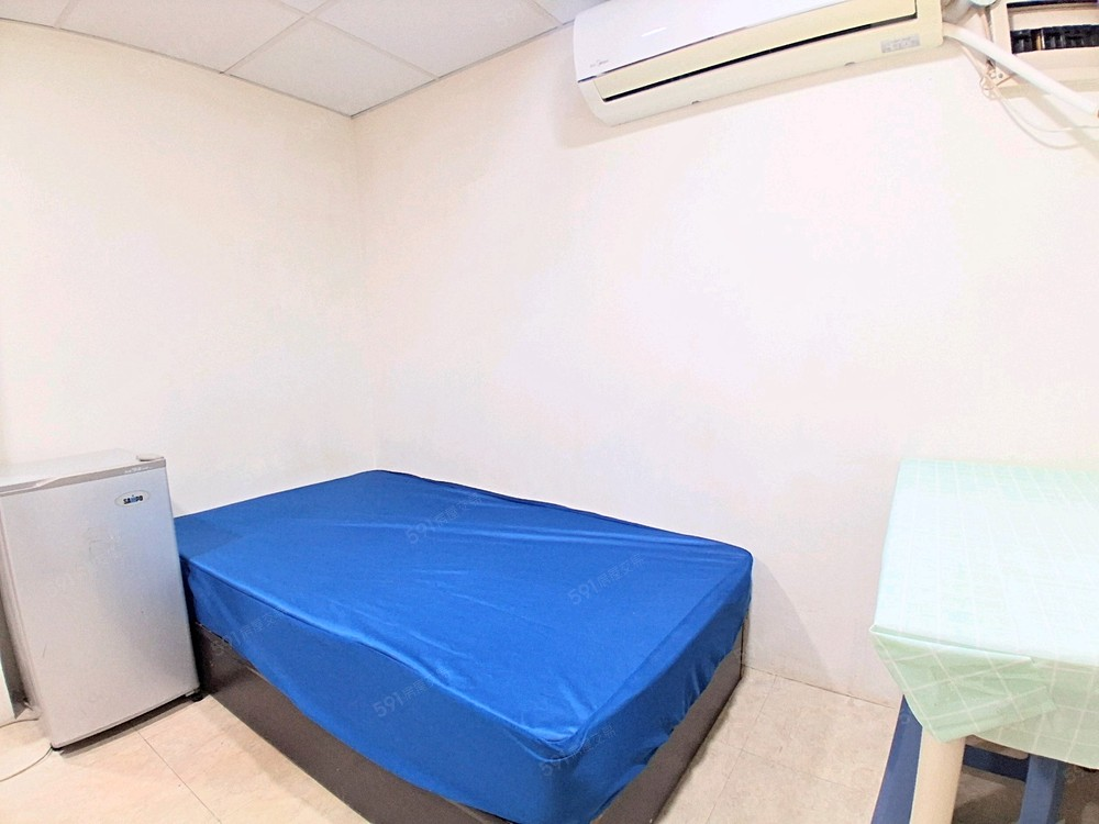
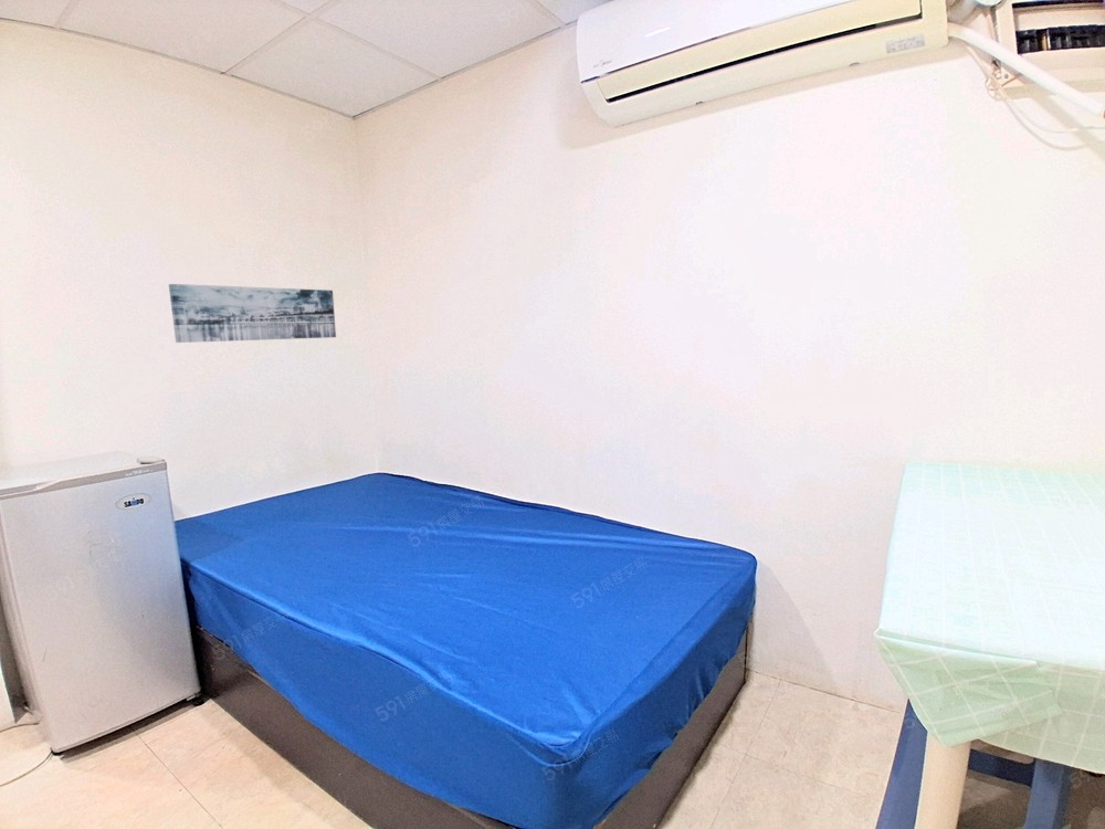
+ wall art [168,283,337,344]
